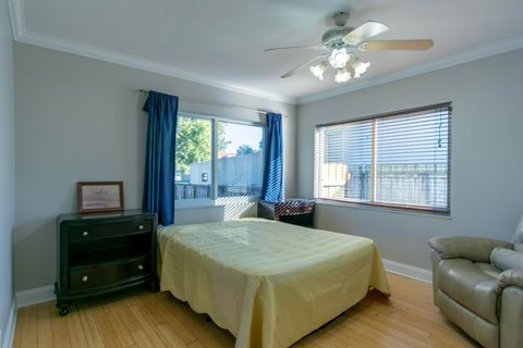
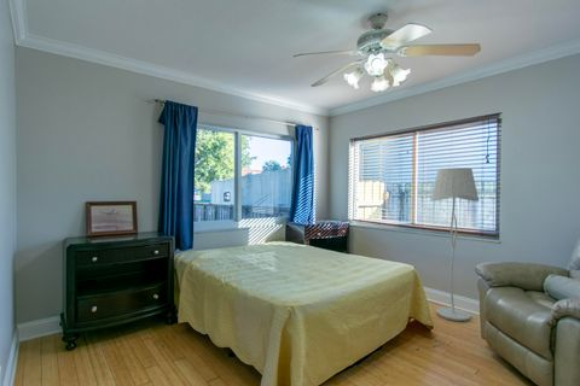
+ floor lamp [430,166,480,322]
